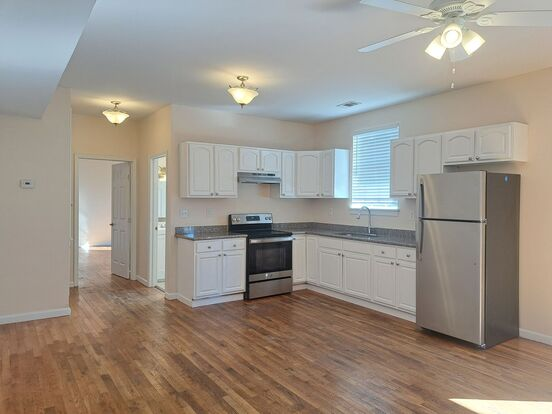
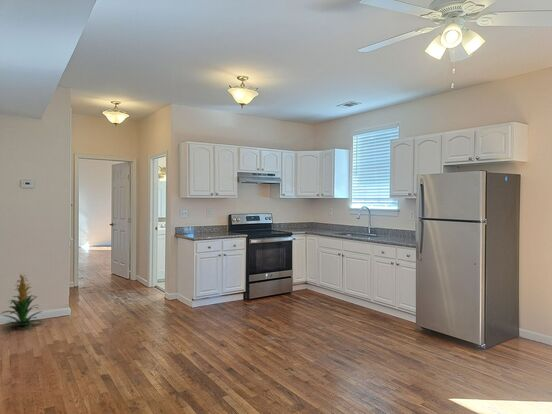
+ indoor plant [0,271,45,330]
